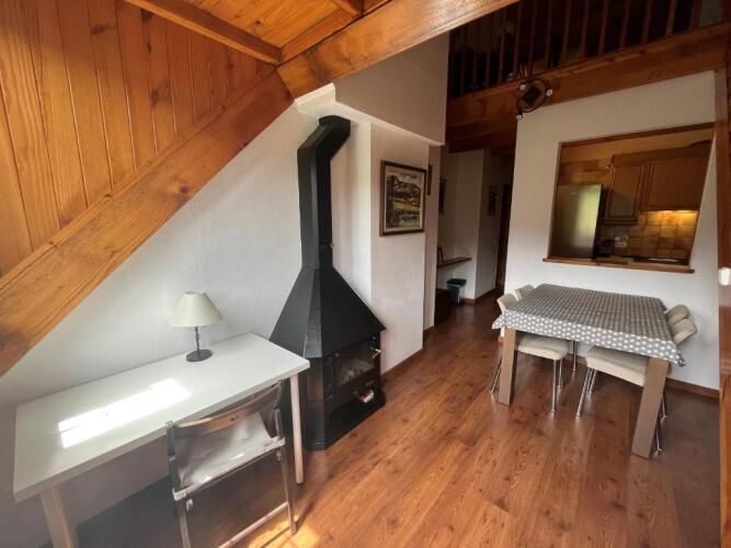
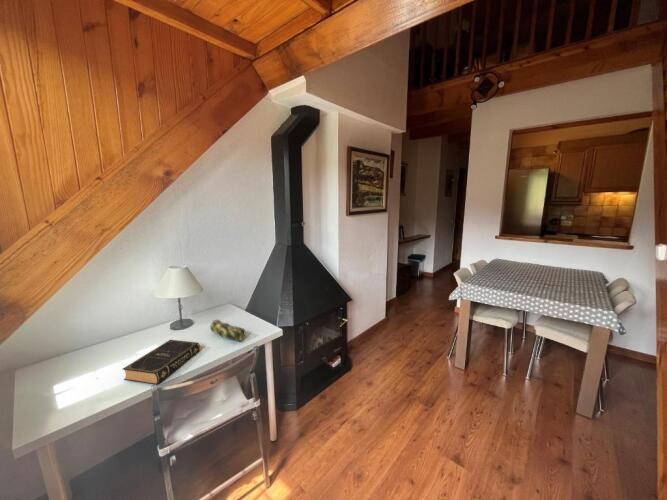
+ pencil case [209,319,246,343]
+ book [121,339,201,386]
